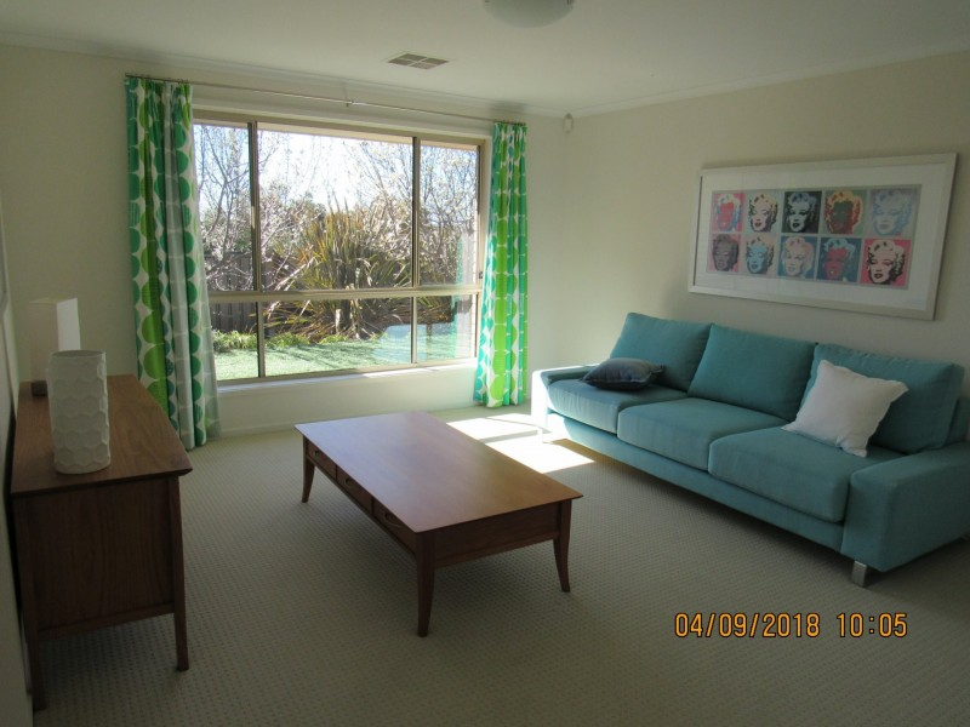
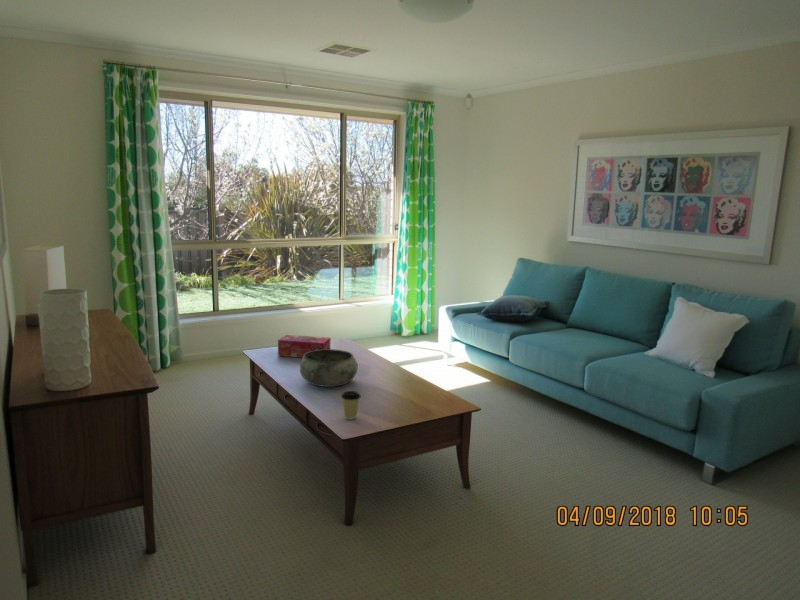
+ coffee cup [340,390,362,421]
+ bowl [299,348,359,388]
+ tissue box [277,334,331,359]
